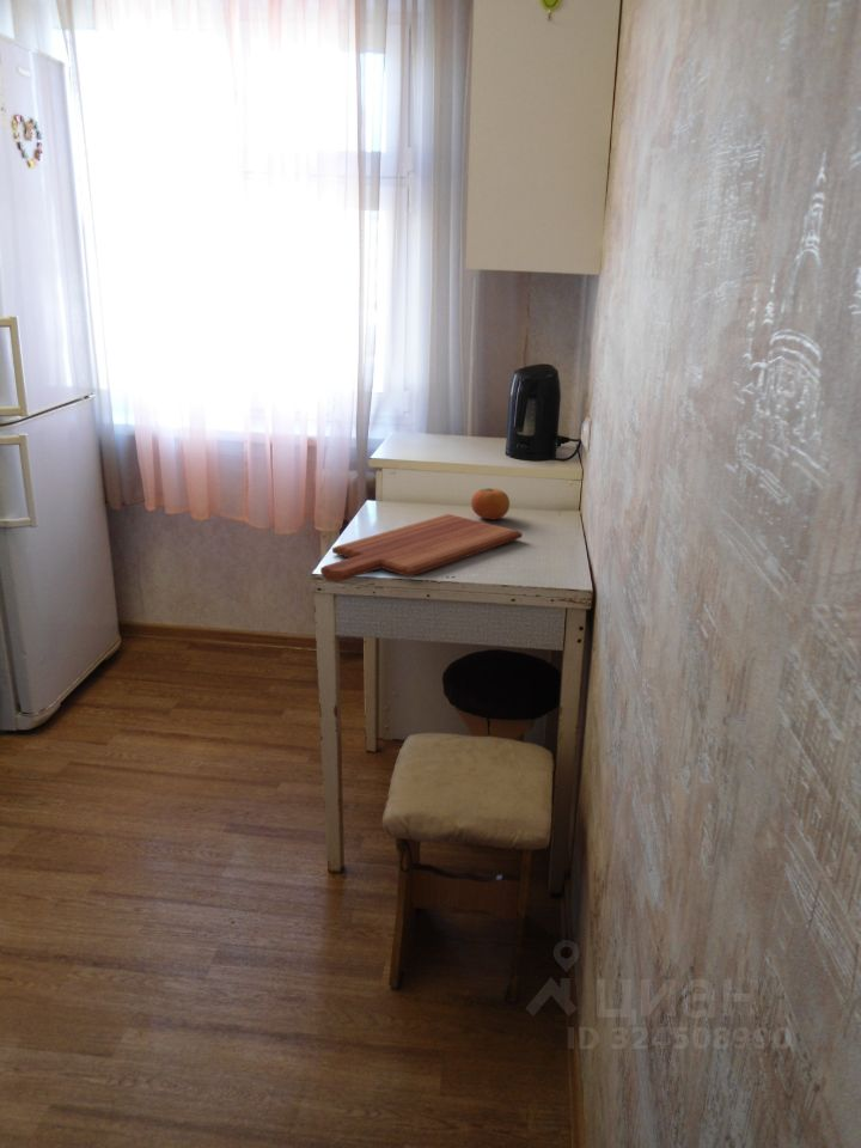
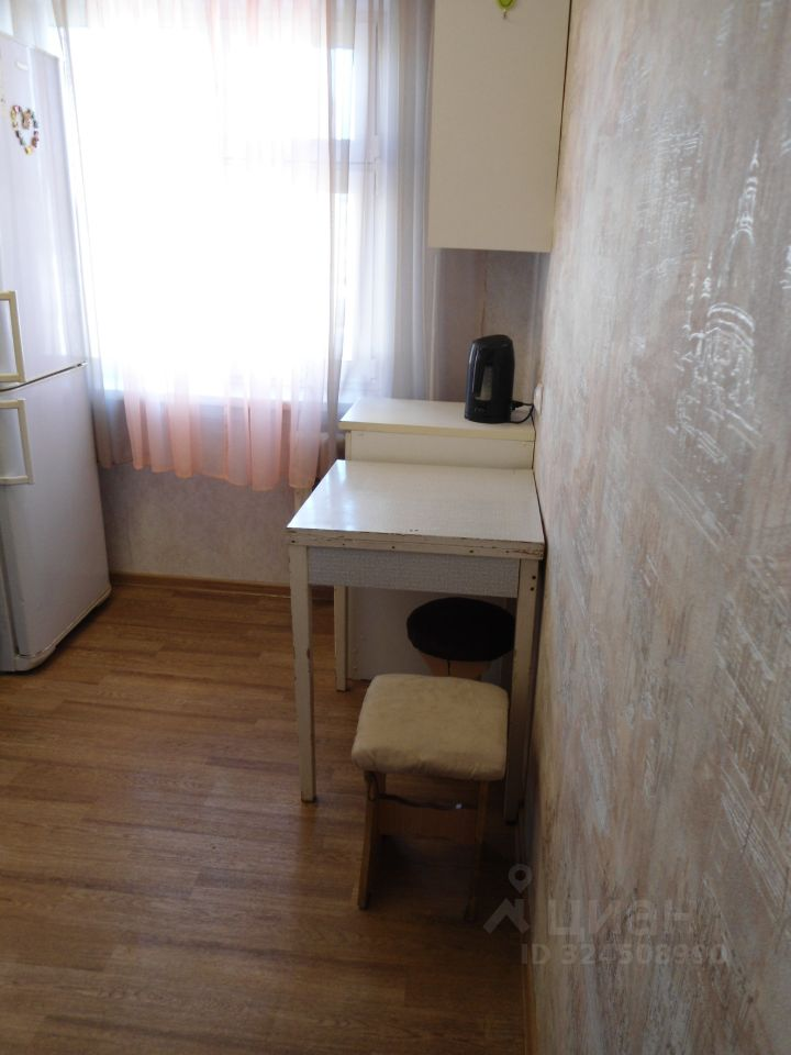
- cutting board [319,513,524,582]
- fruit [470,487,511,520]
